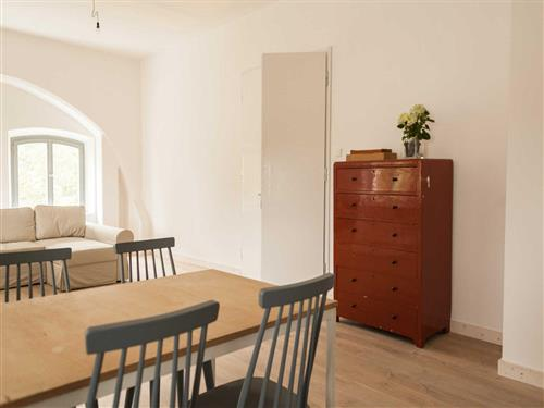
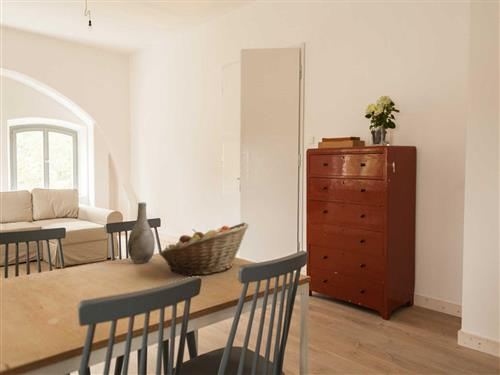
+ fruit basket [159,222,250,277]
+ vase [127,201,156,264]
